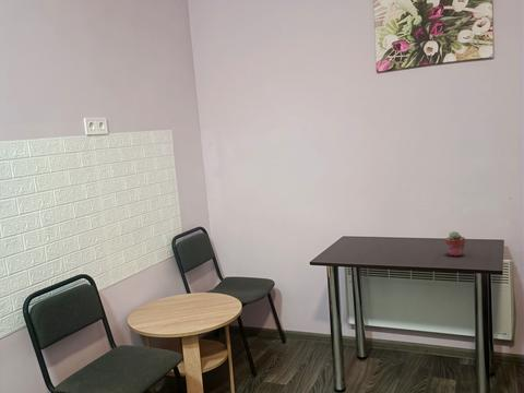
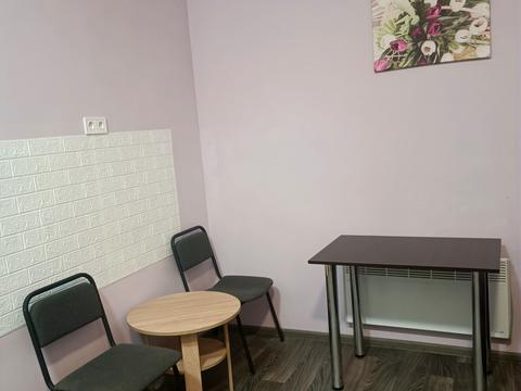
- potted succulent [444,230,466,257]
